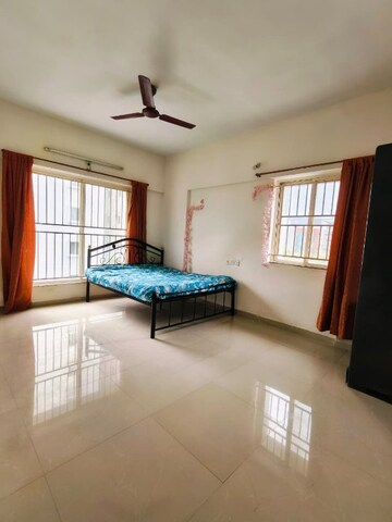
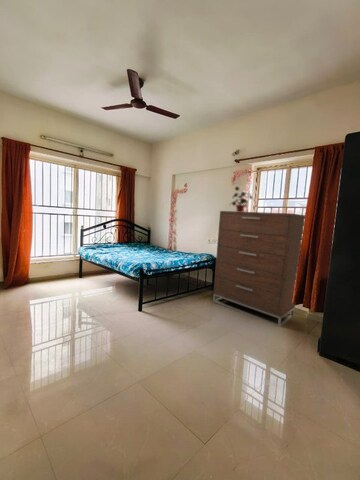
+ potted plant [229,186,253,212]
+ dresser [212,210,306,328]
